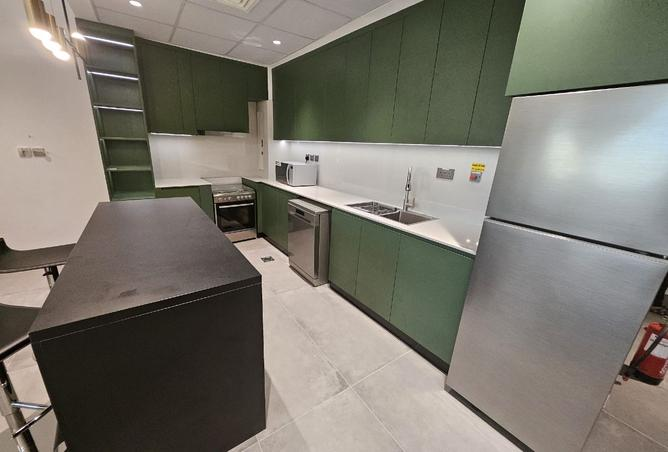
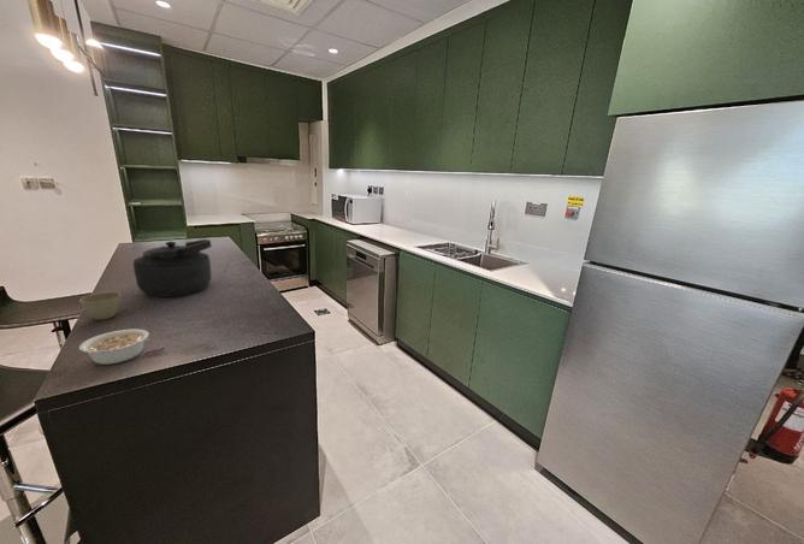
+ legume [78,329,152,366]
+ kettle [132,238,213,298]
+ flower pot [78,291,123,321]
